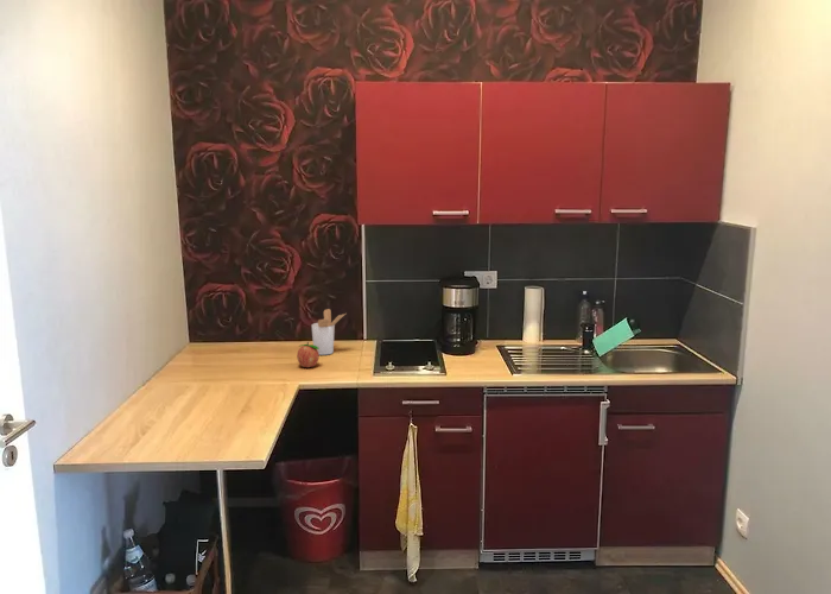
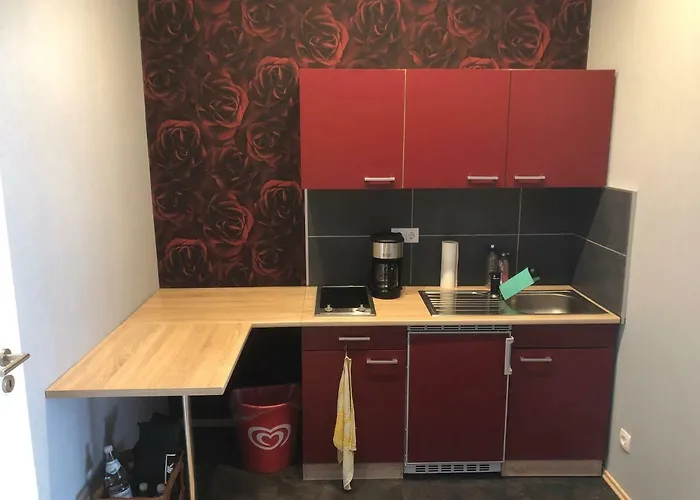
- utensil holder [311,308,345,356]
- fruit [296,341,321,368]
